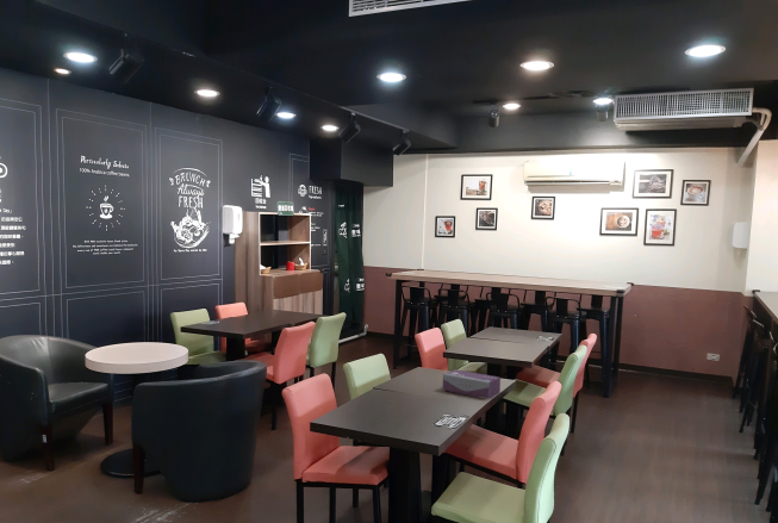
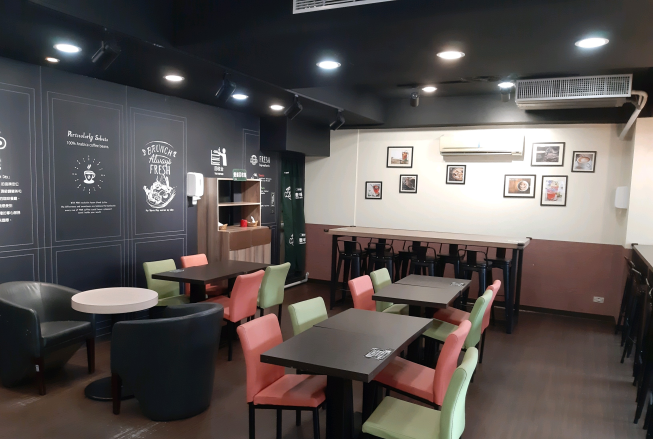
- tissue box [442,368,502,400]
